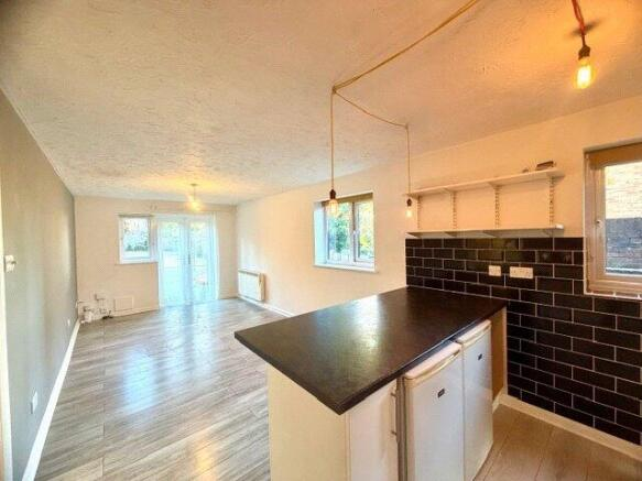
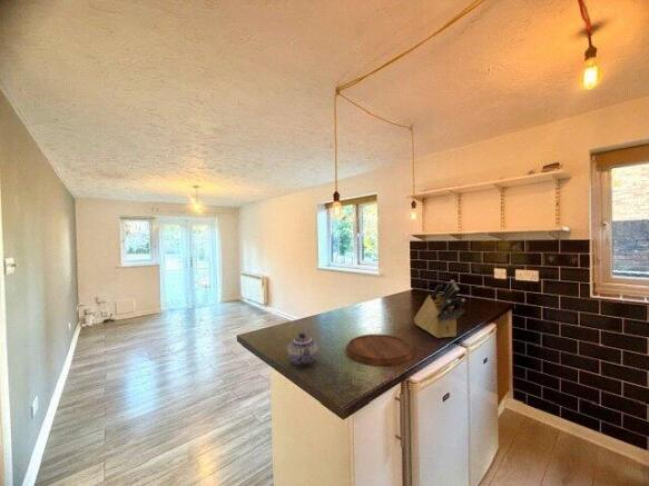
+ teapot [287,330,319,367]
+ cutting board [345,334,415,367]
+ knife block [413,279,466,339]
